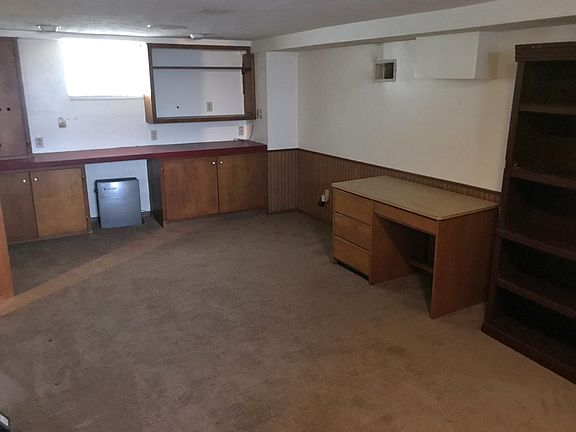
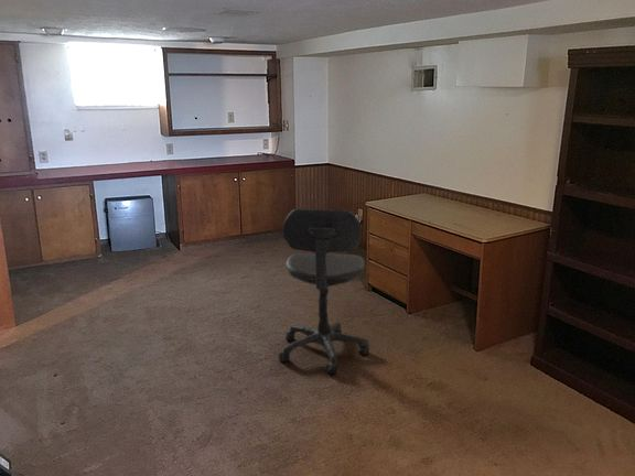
+ office chair [277,208,370,375]
